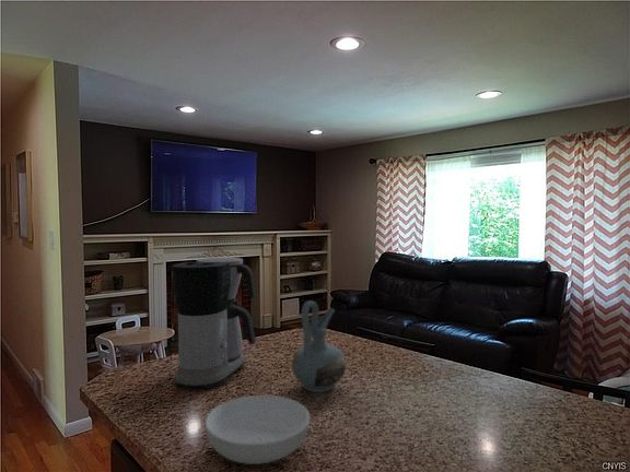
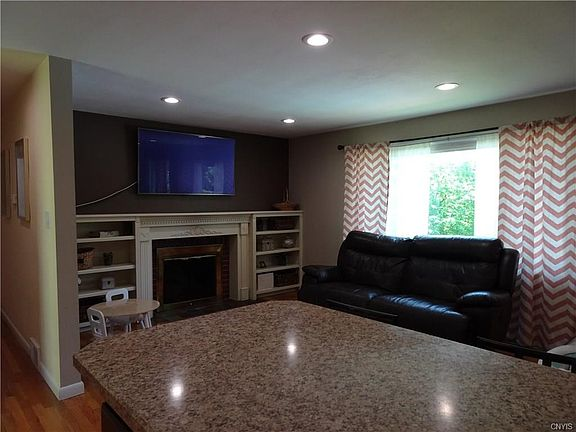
- serving bowl [205,394,311,465]
- coffee maker [172,256,257,390]
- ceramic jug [291,299,347,393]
